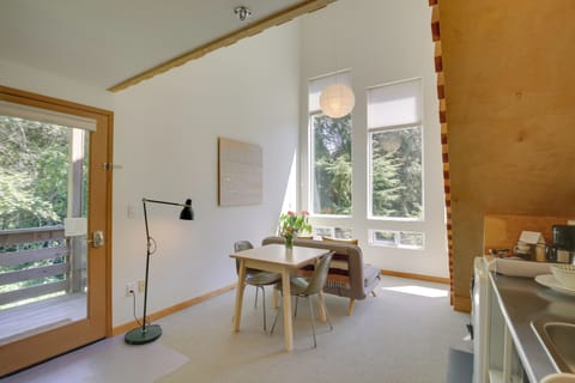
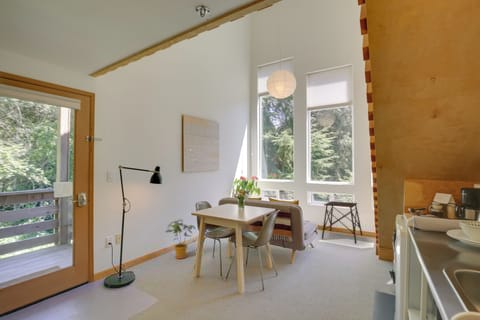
+ side table [321,200,364,245]
+ house plant [164,218,196,260]
